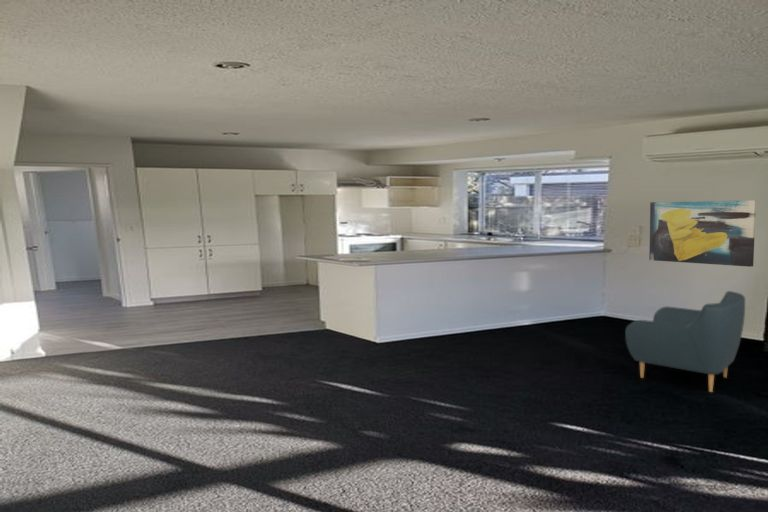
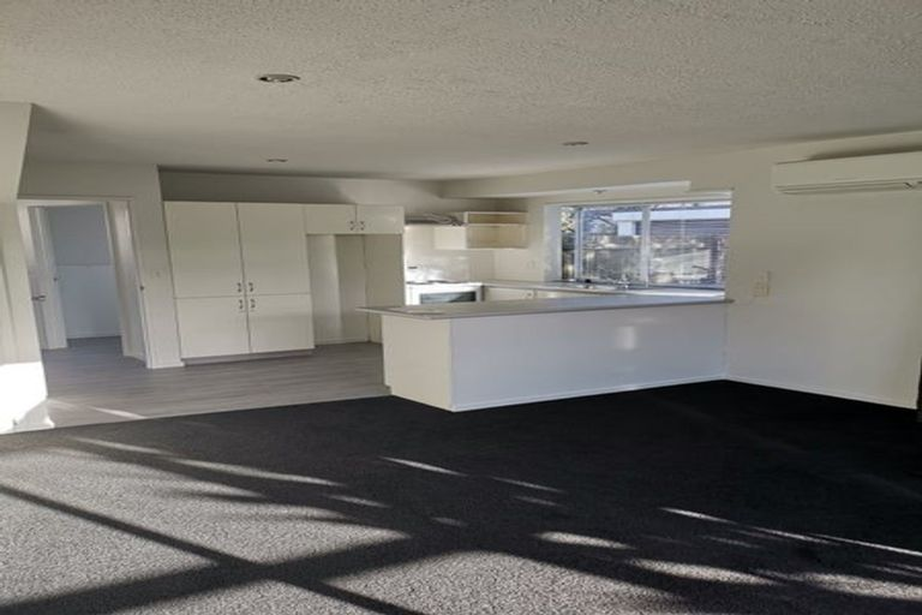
- armchair [624,290,746,393]
- wall art [648,199,757,268]
